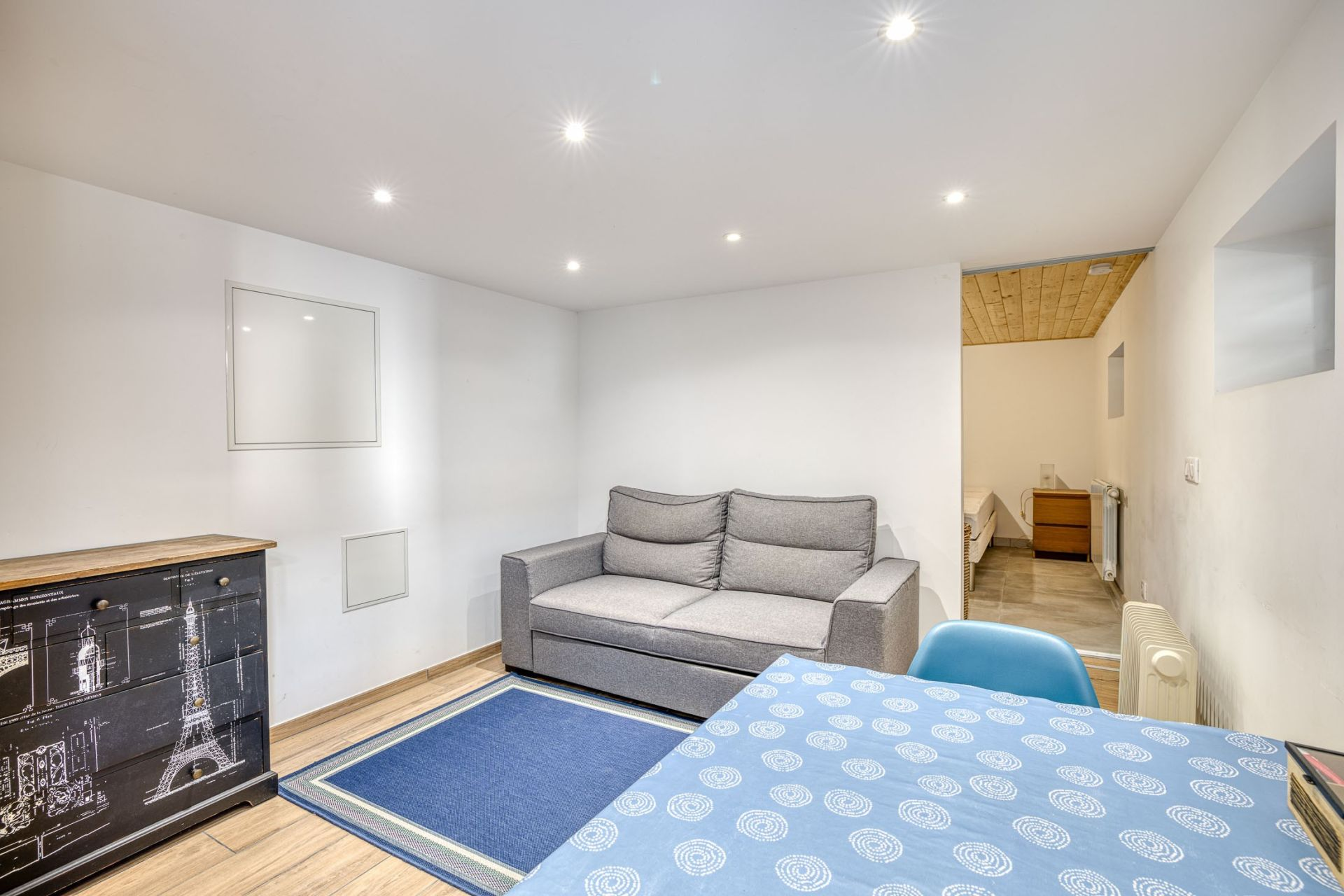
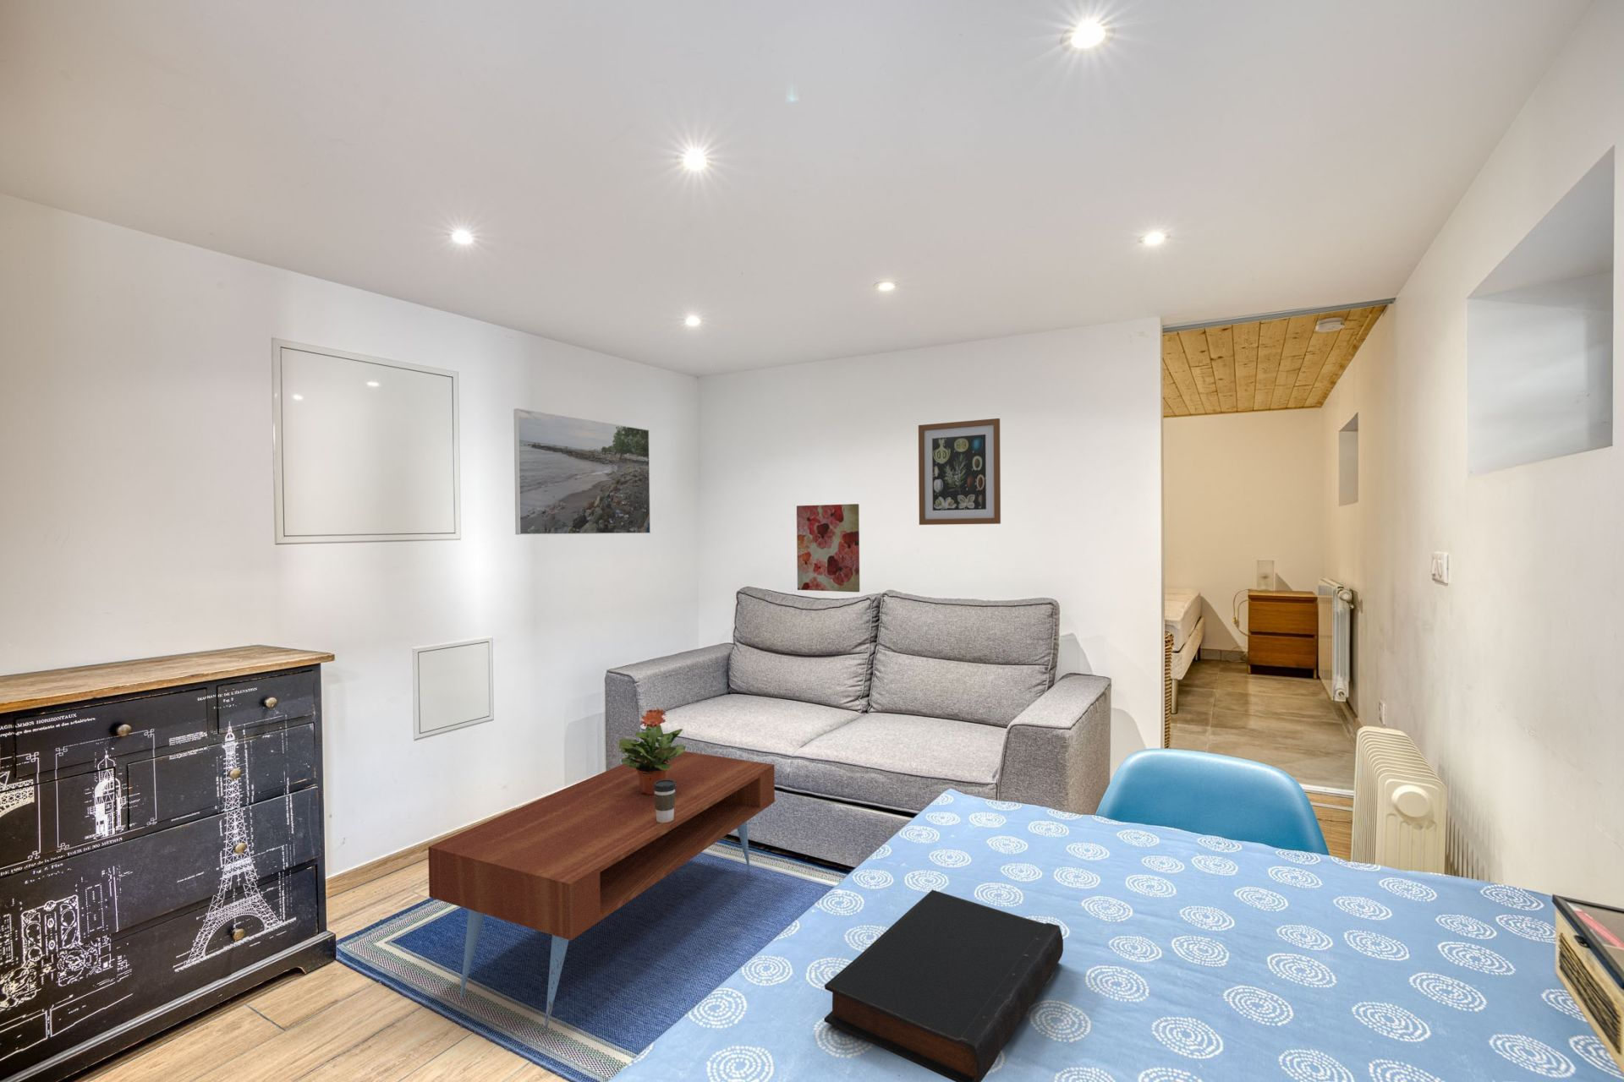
+ coffee cup [652,779,675,822]
+ coffee table [427,750,776,1036]
+ potted plant [619,708,686,795]
+ wall art [917,418,1002,525]
+ wall art [796,502,860,593]
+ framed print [512,407,651,535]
+ book [823,889,1065,1082]
